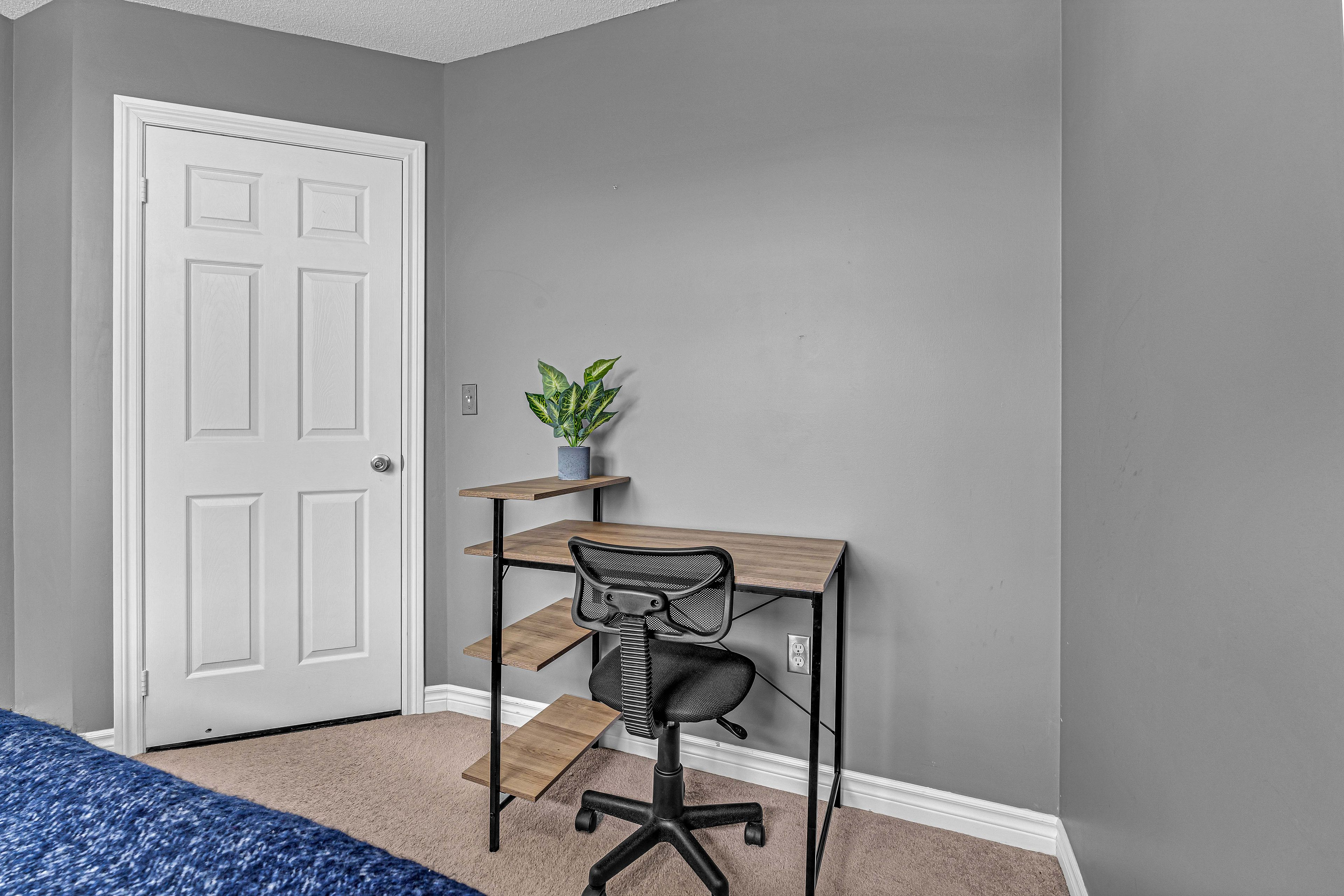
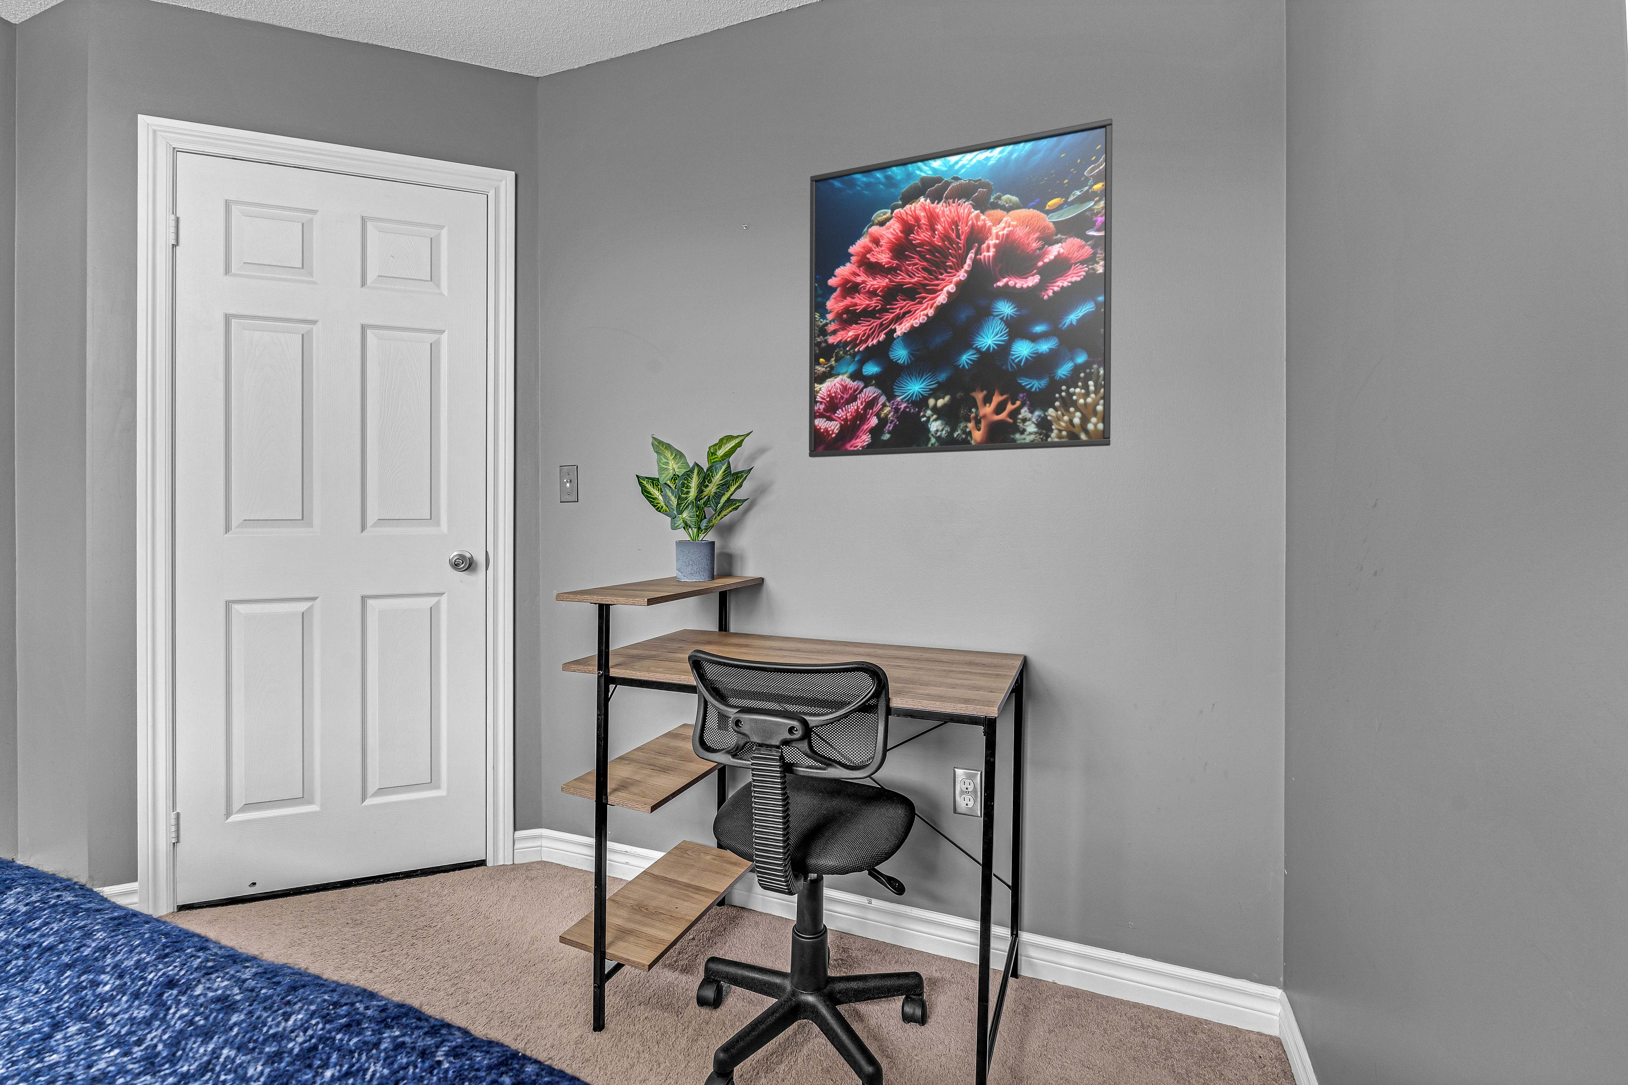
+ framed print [808,119,1113,458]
